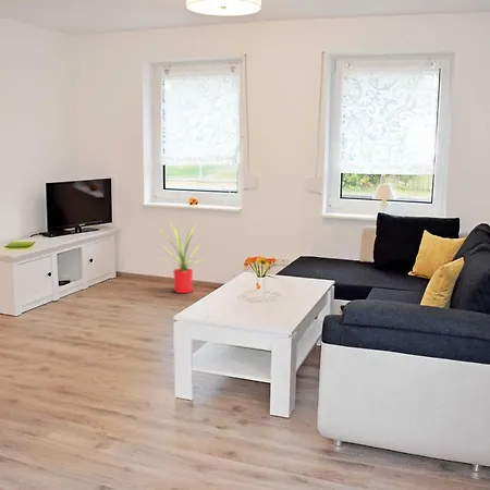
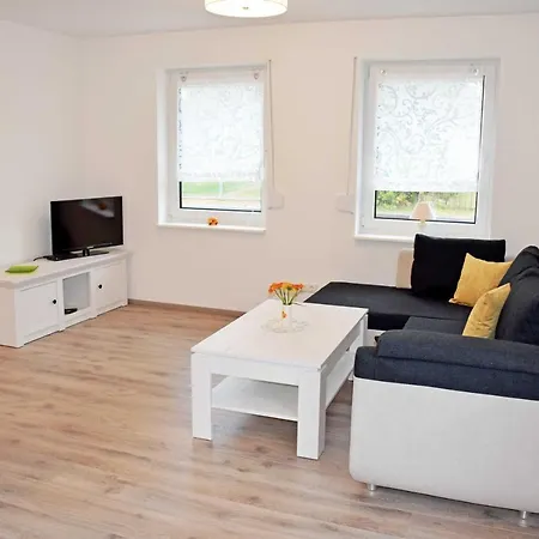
- house plant [156,220,207,294]
